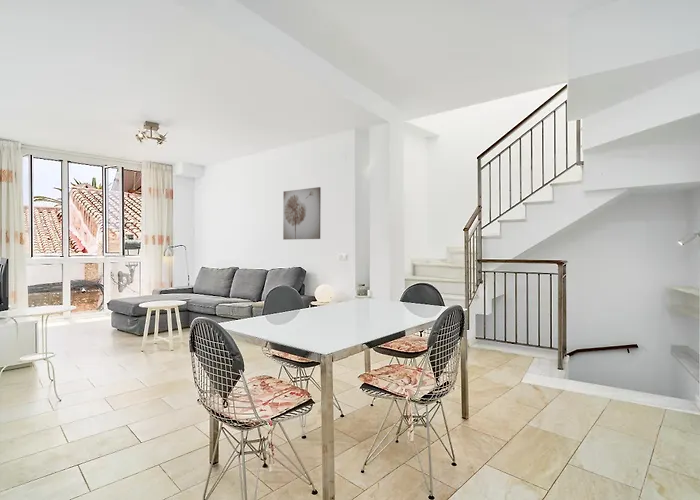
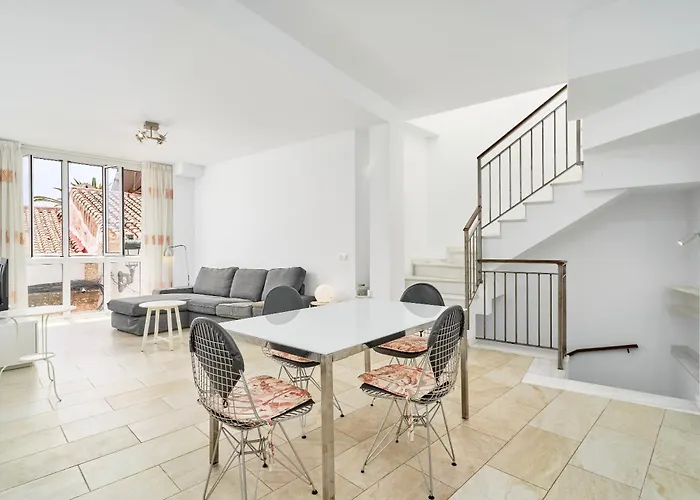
- wall art [282,186,322,241]
